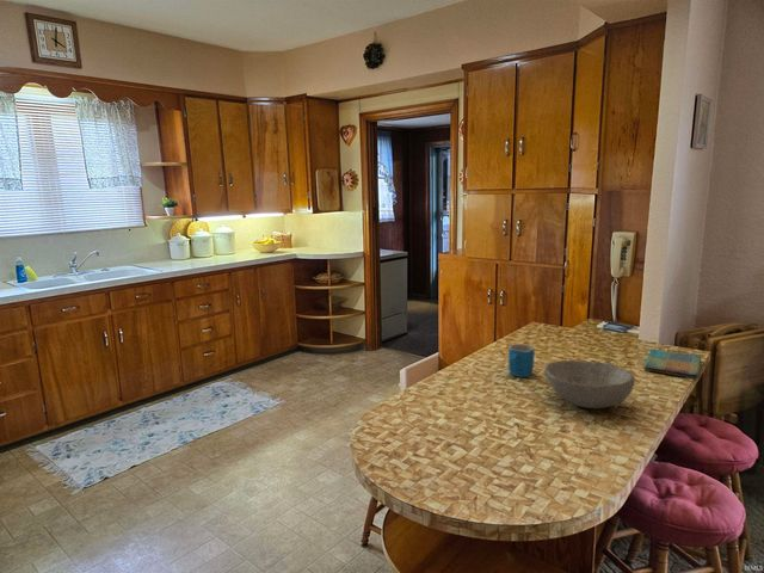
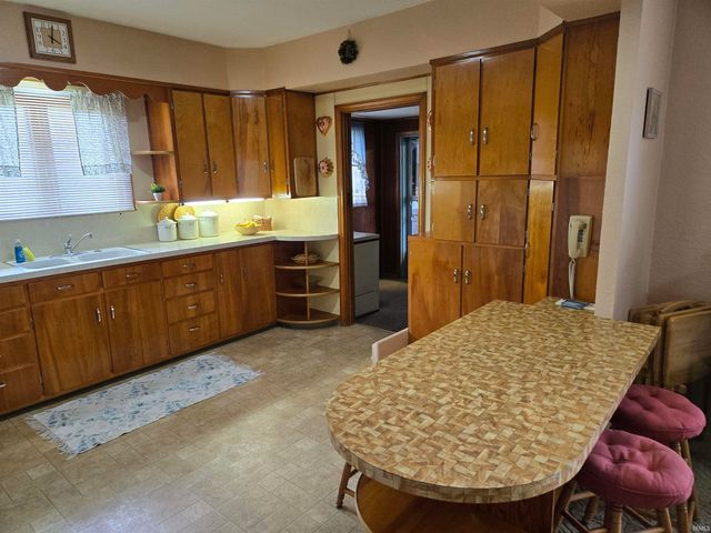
- bowl [543,359,636,409]
- dish towel [643,347,702,380]
- mug [507,343,536,378]
